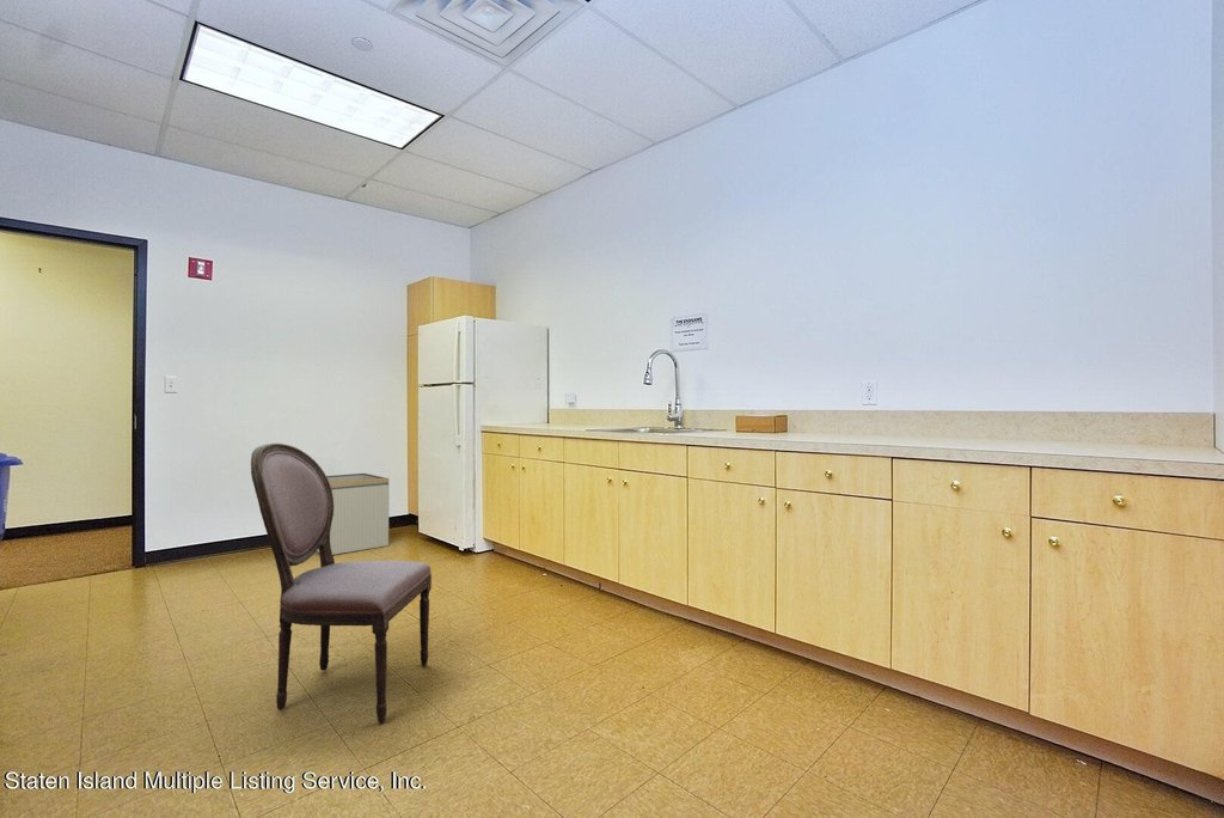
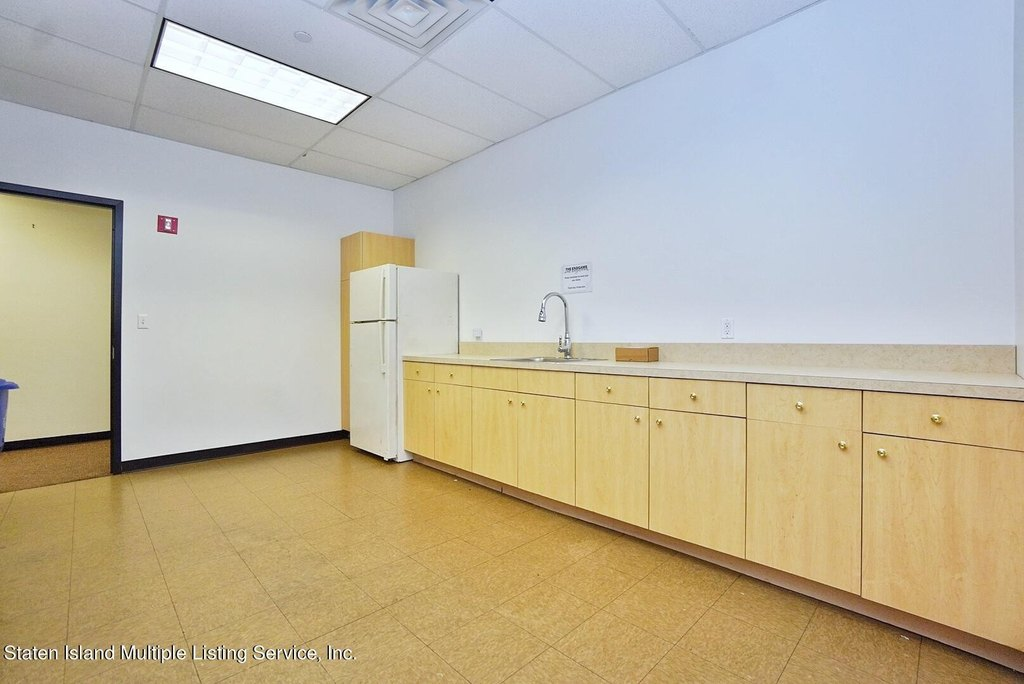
- storage bin [316,472,390,556]
- dining chair [250,442,433,725]
